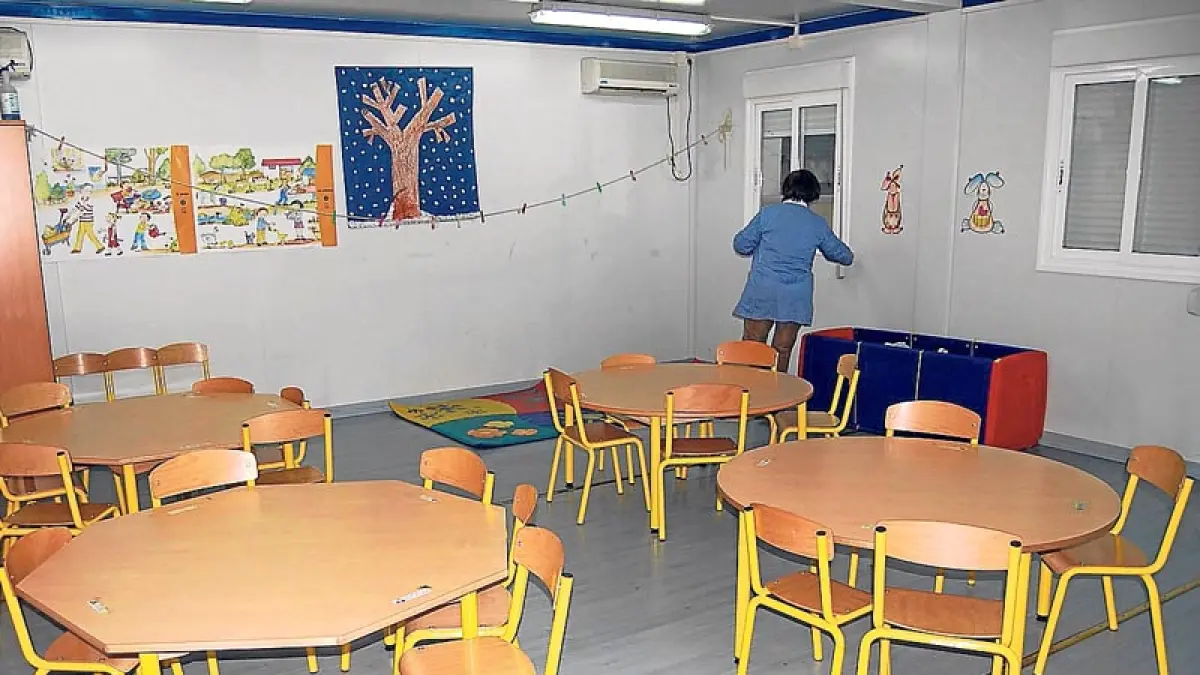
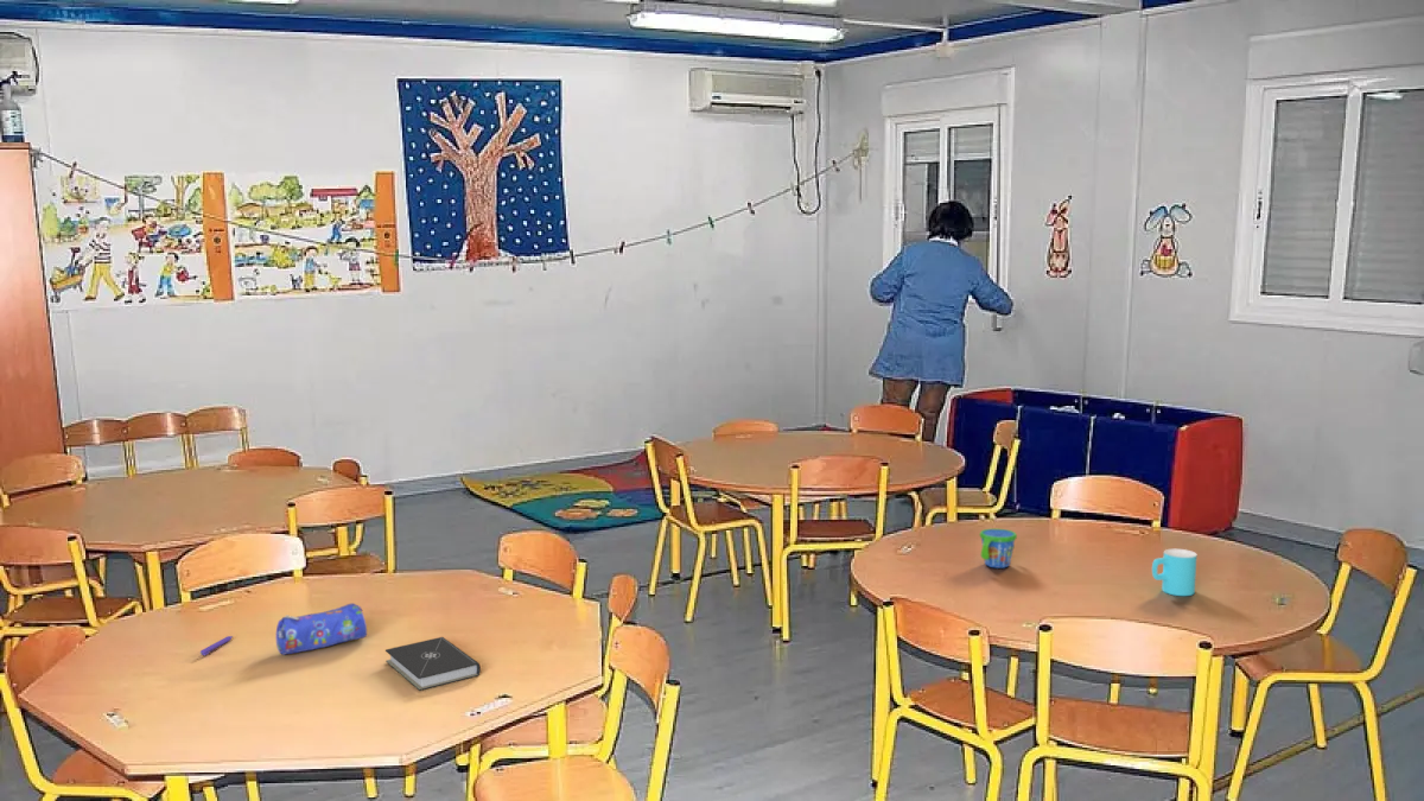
+ cup [1151,548,1197,597]
+ pen [199,635,234,656]
+ snack cup [979,528,1018,570]
+ pencil case [275,603,368,656]
+ book [384,636,482,692]
